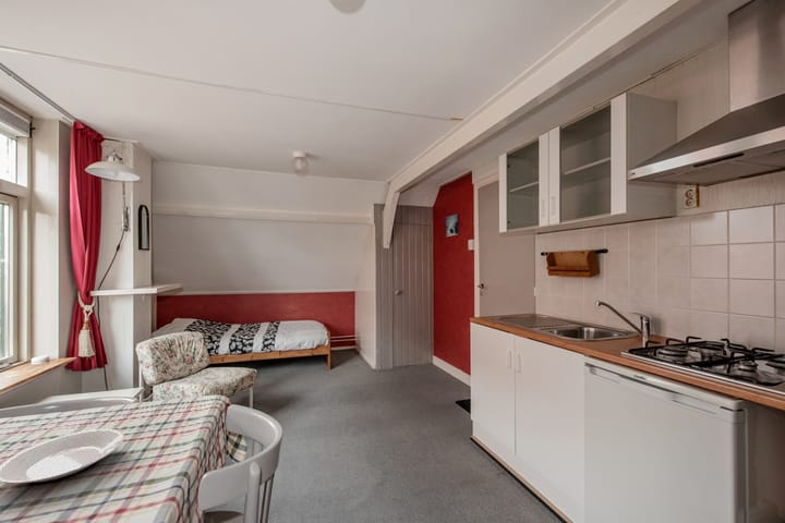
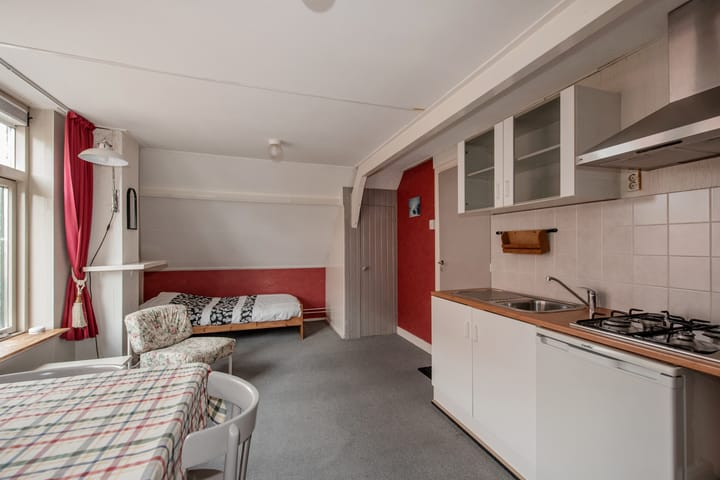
- plate [0,428,125,486]
